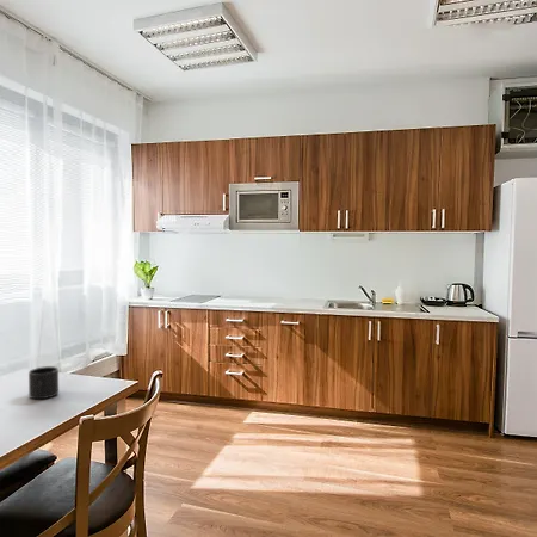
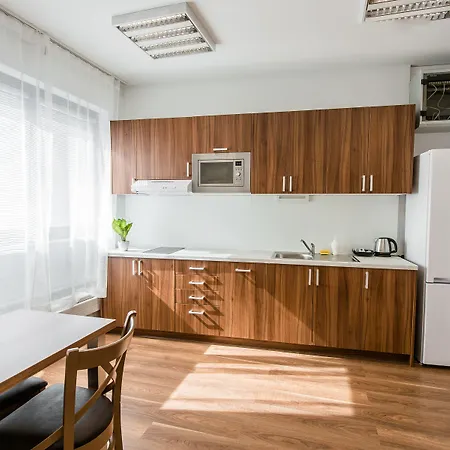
- mug [27,365,60,400]
